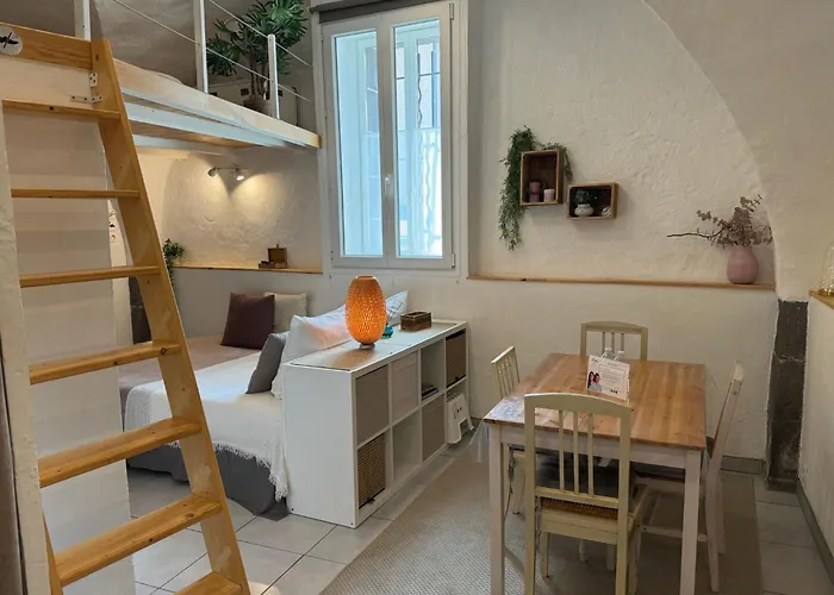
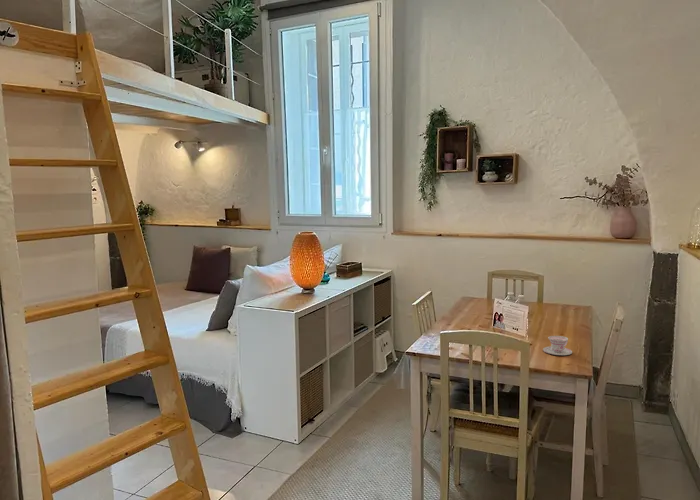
+ teacup [542,335,573,356]
